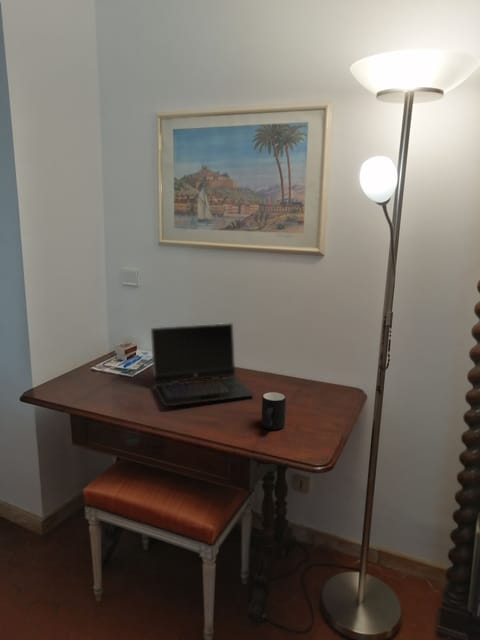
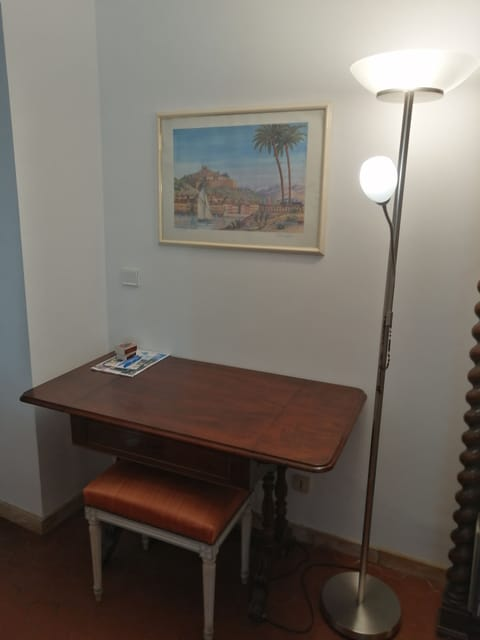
- laptop computer [150,322,255,407]
- mug [261,391,287,430]
